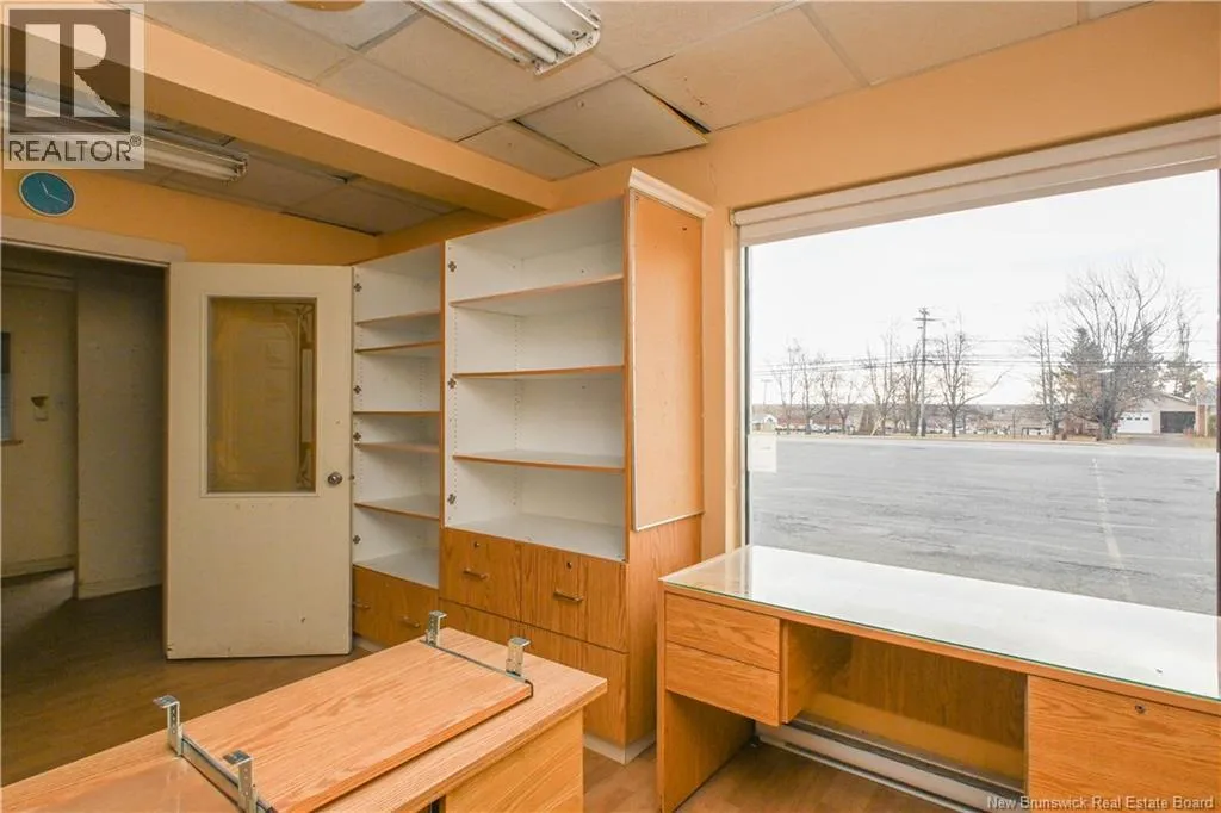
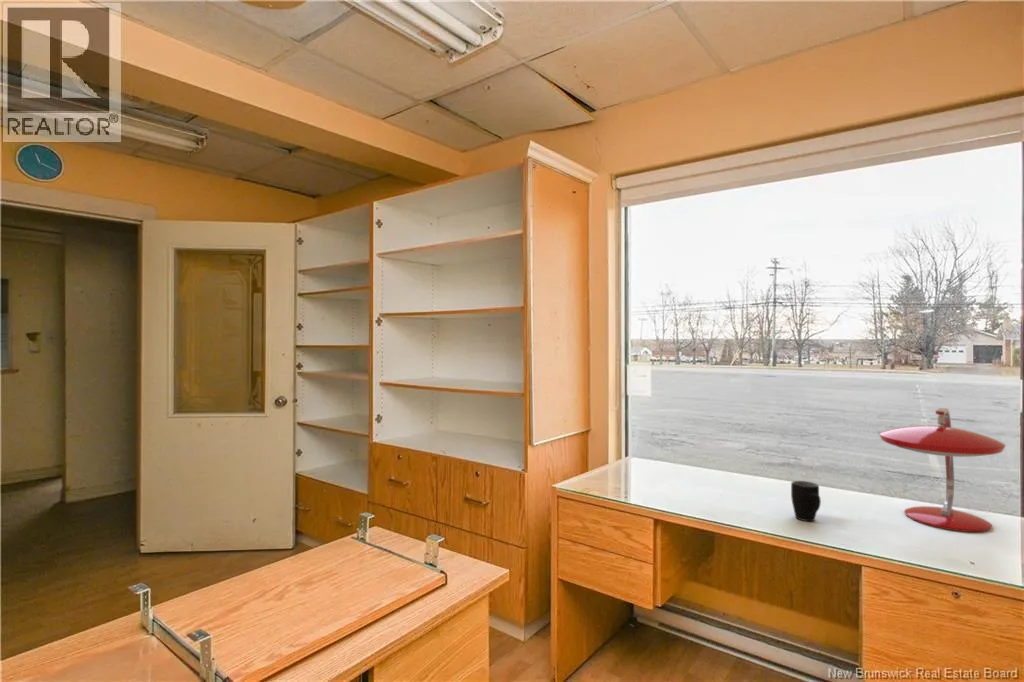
+ mug [790,480,822,522]
+ desk lamp [878,407,1006,533]
